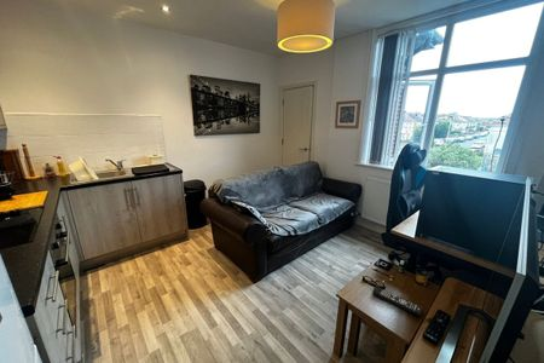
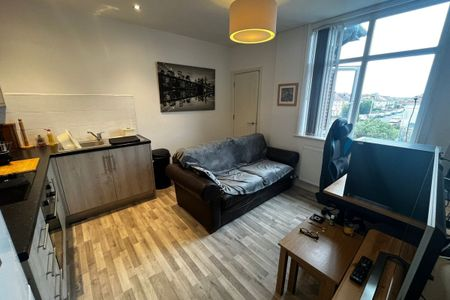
- remote control [371,286,423,317]
